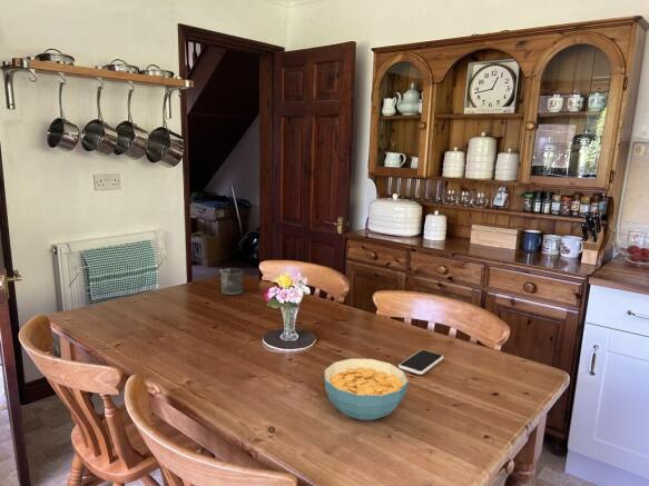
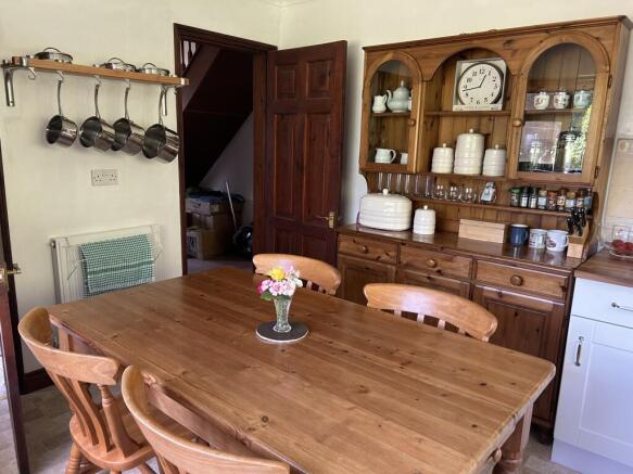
- cereal bowl [323,357,410,421]
- smartphone [397,349,444,376]
- mug [218,268,245,296]
